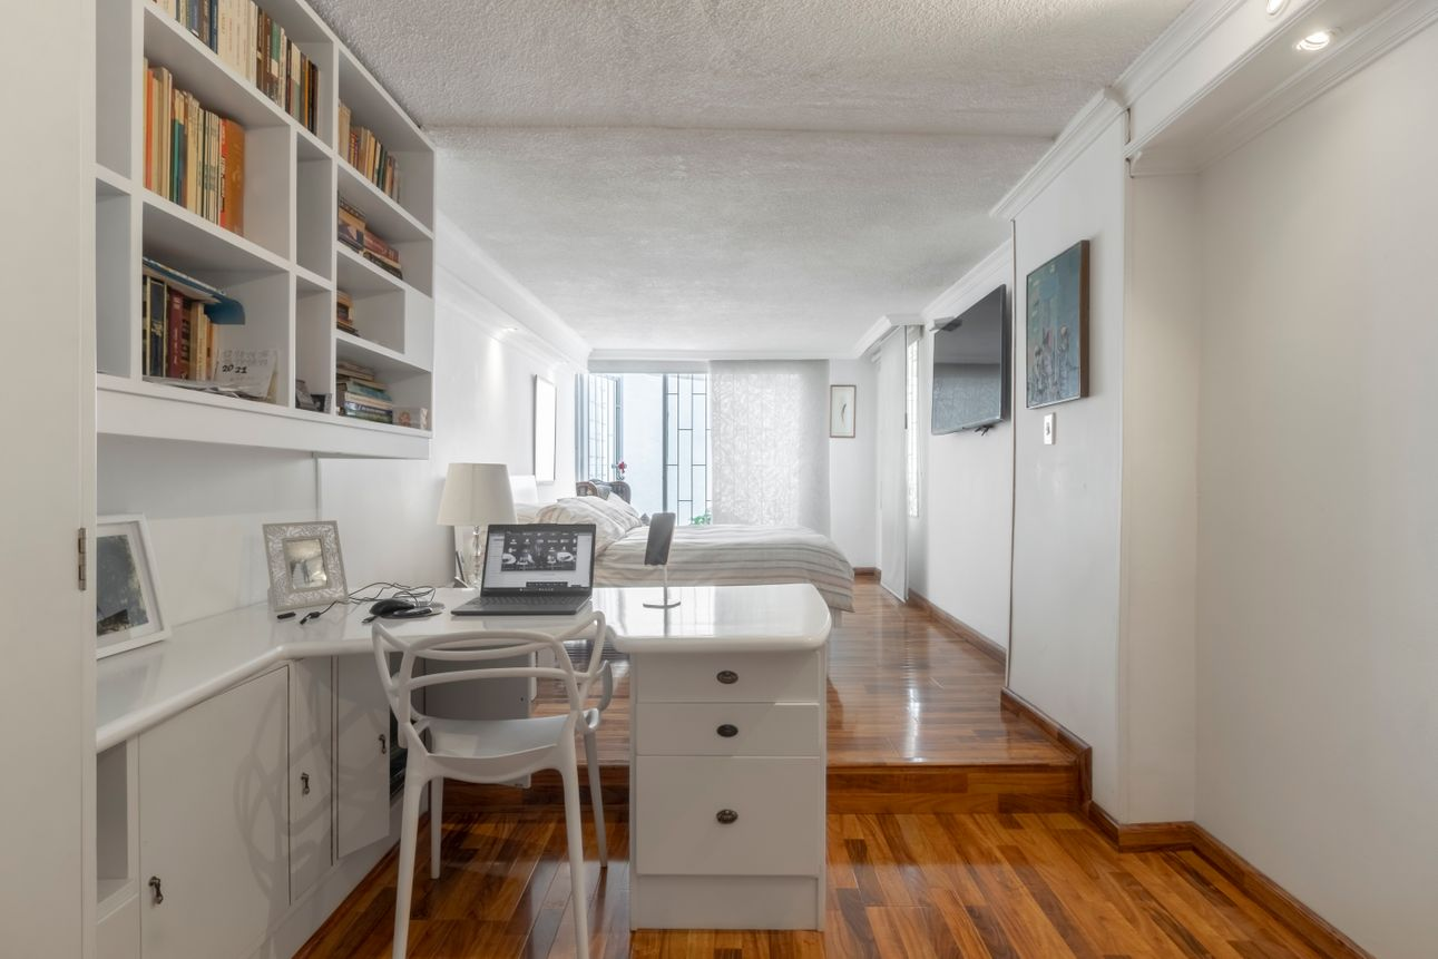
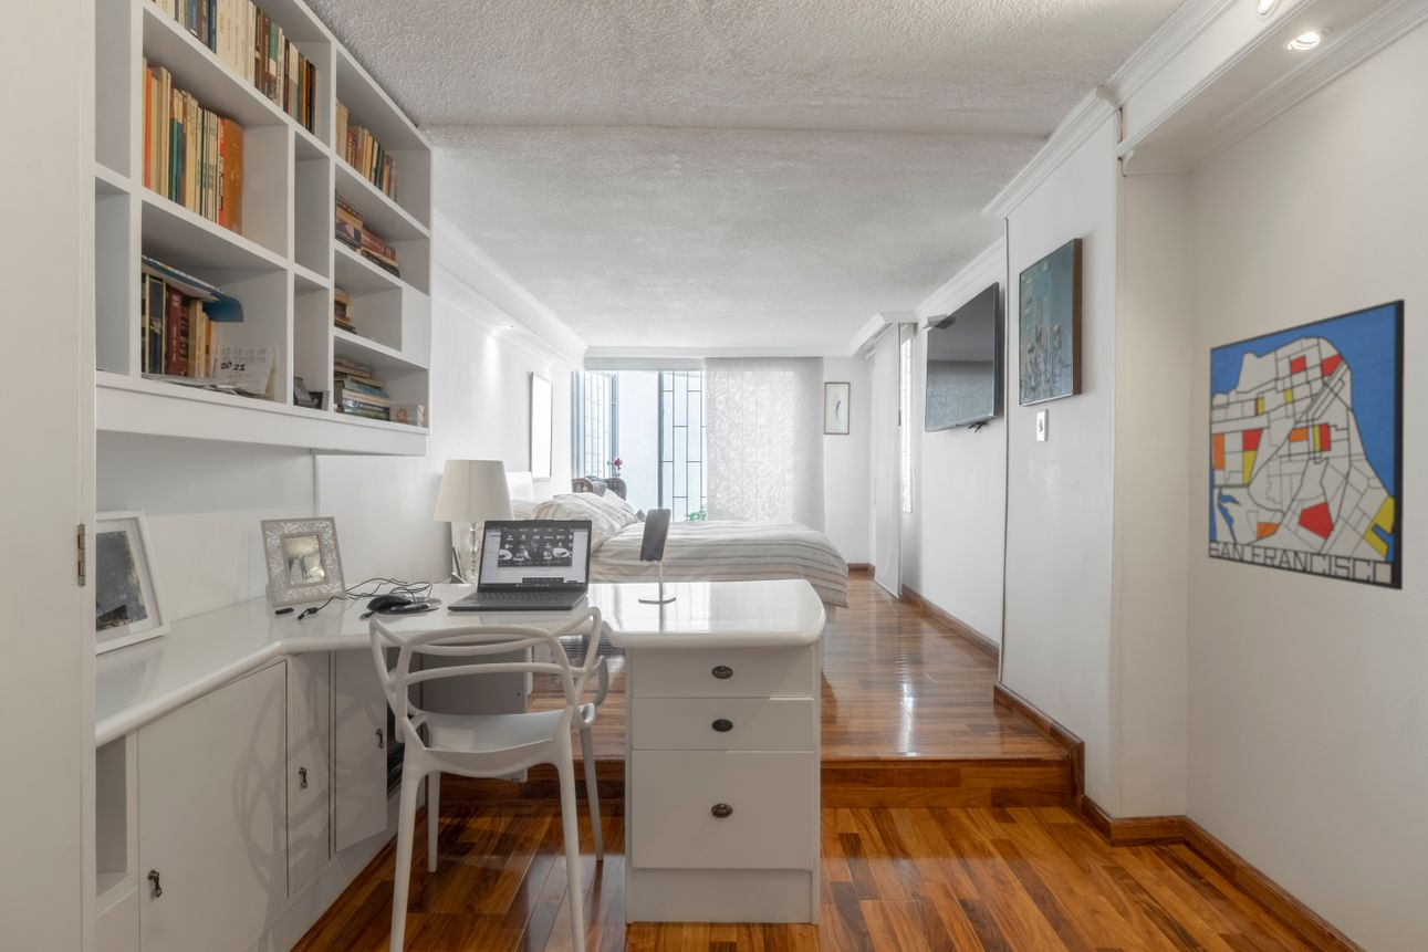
+ wall art [1208,299,1406,592]
